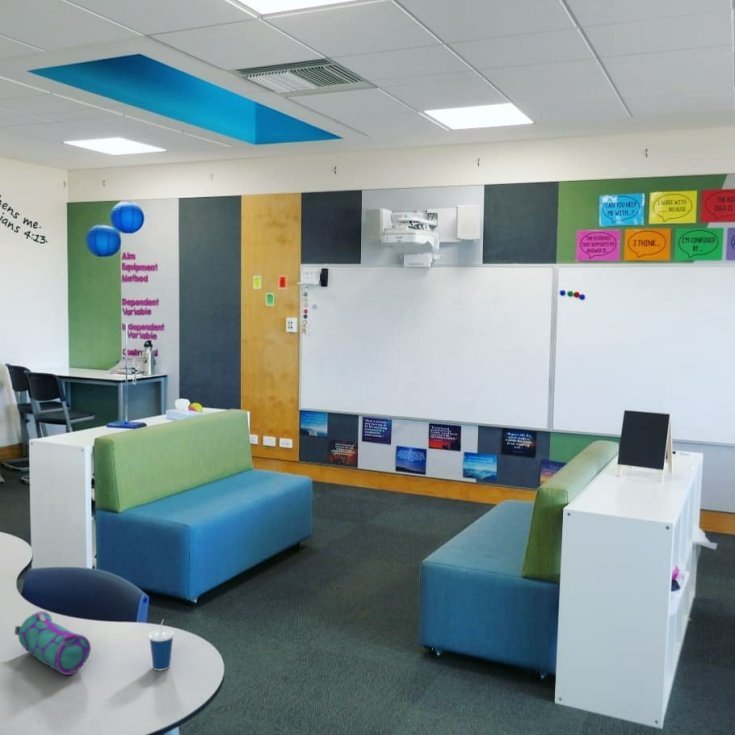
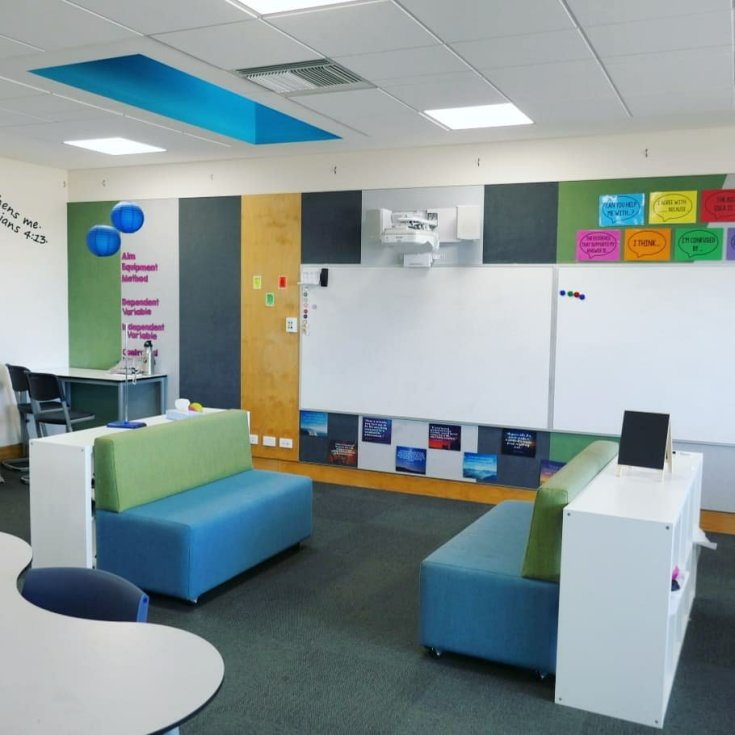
- cup [147,618,175,671]
- pencil case [14,610,92,676]
